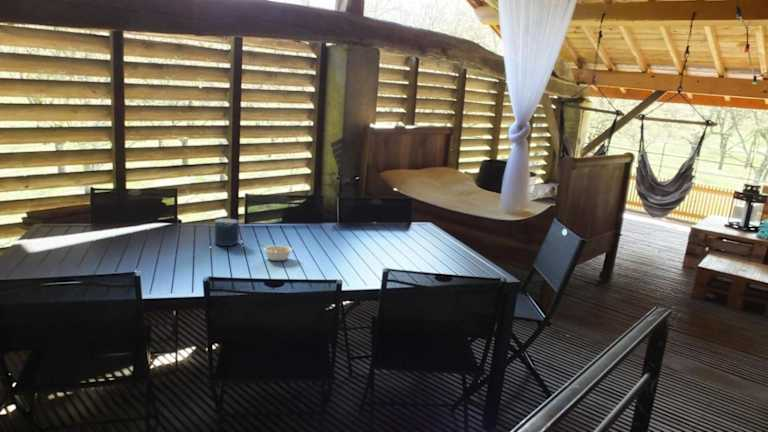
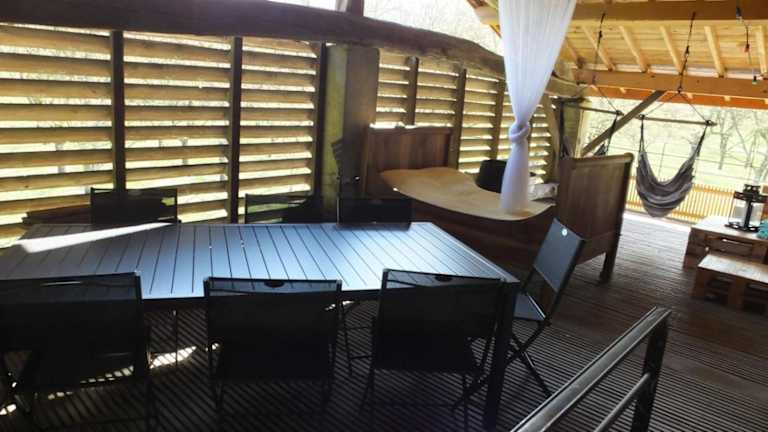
- candle [214,218,240,247]
- legume [259,243,294,262]
